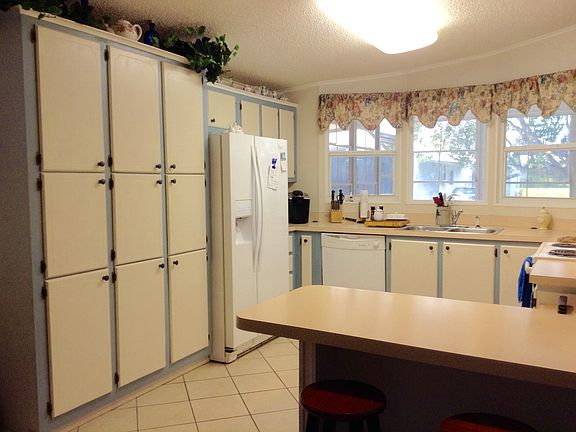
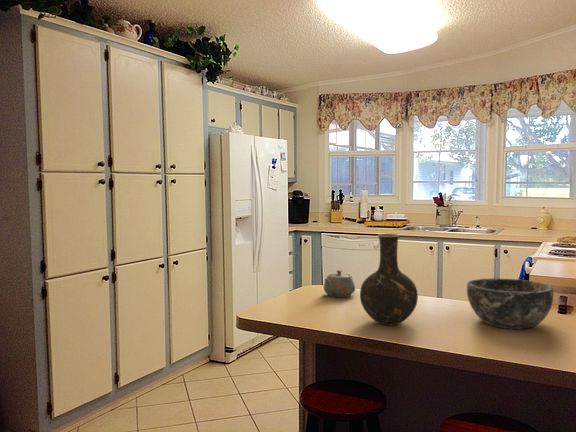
+ bowl [466,277,555,330]
+ teapot [323,269,356,298]
+ vase [359,233,419,326]
